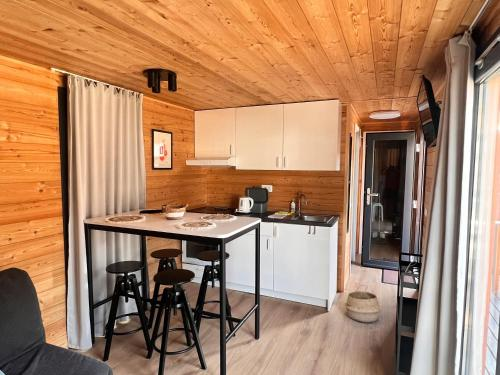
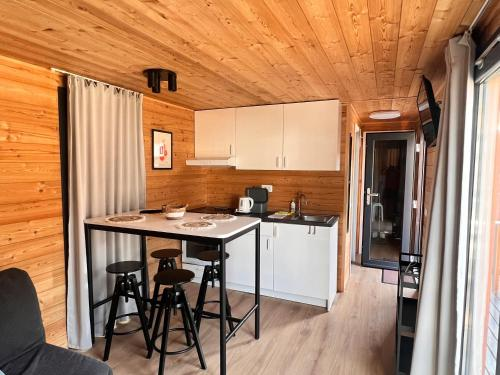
- woven basket [344,284,382,323]
